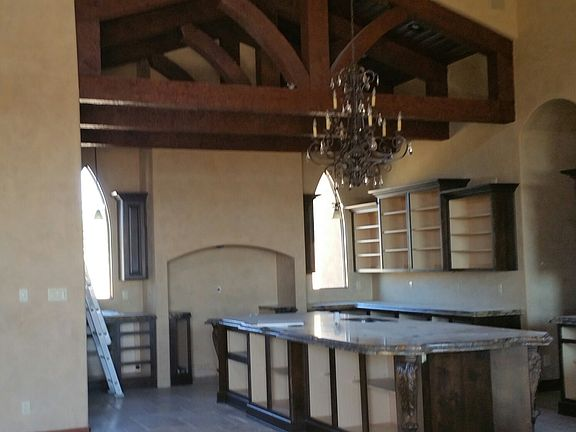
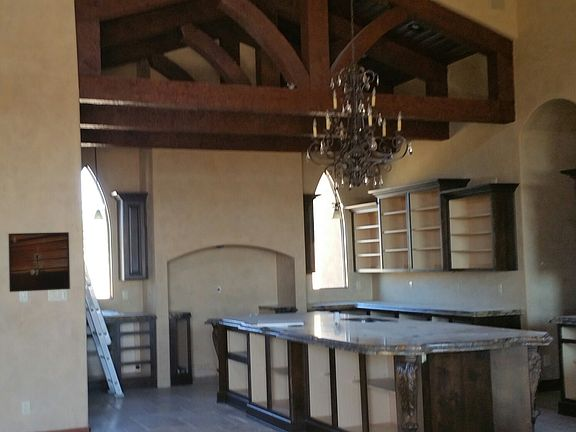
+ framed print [8,231,71,293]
